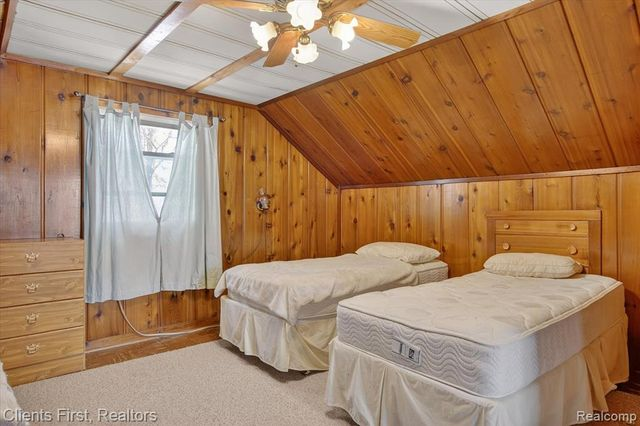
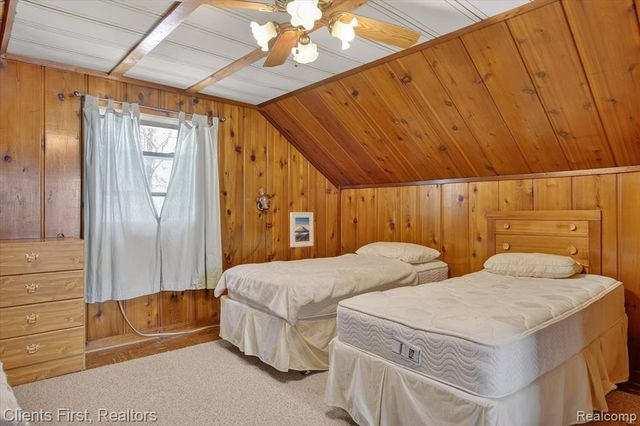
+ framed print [289,211,315,248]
